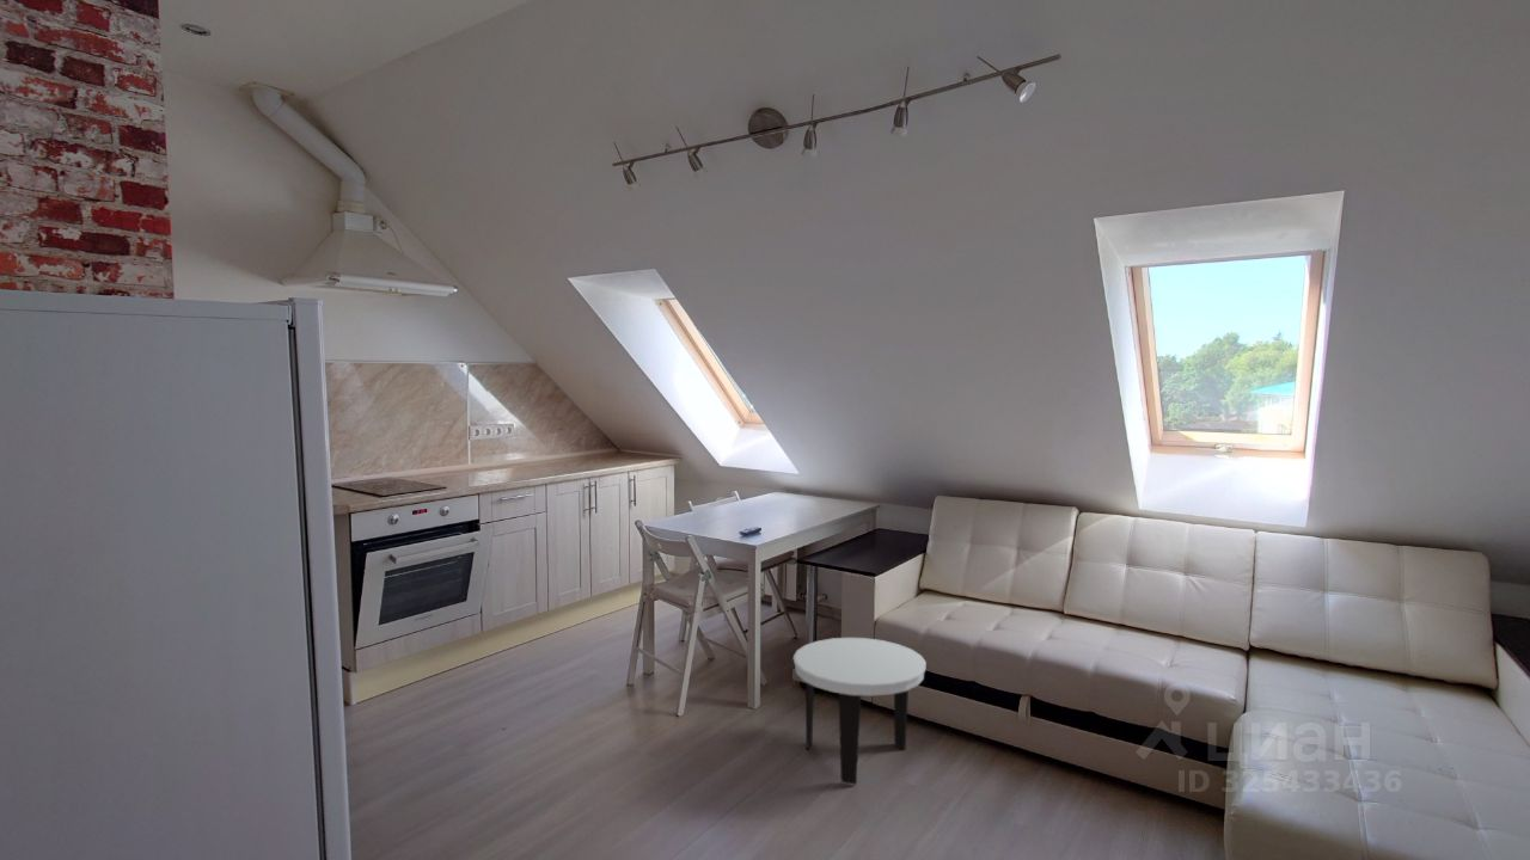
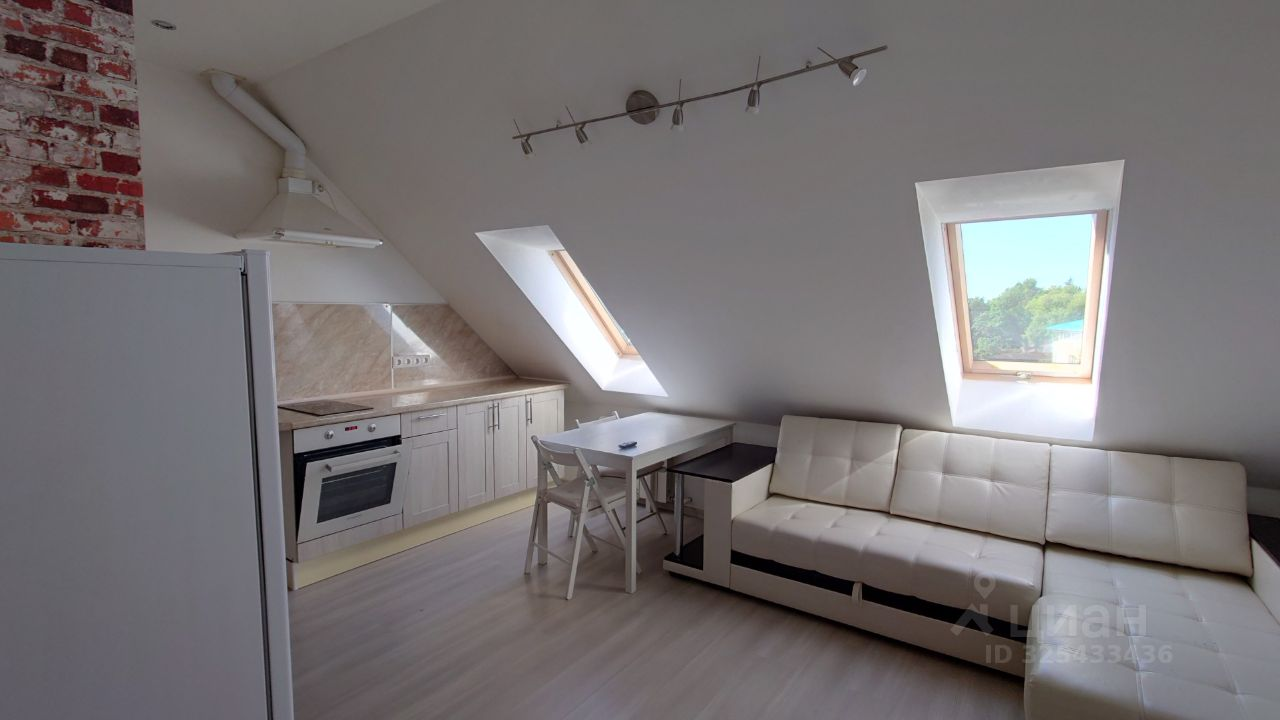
- side table [792,637,928,786]
